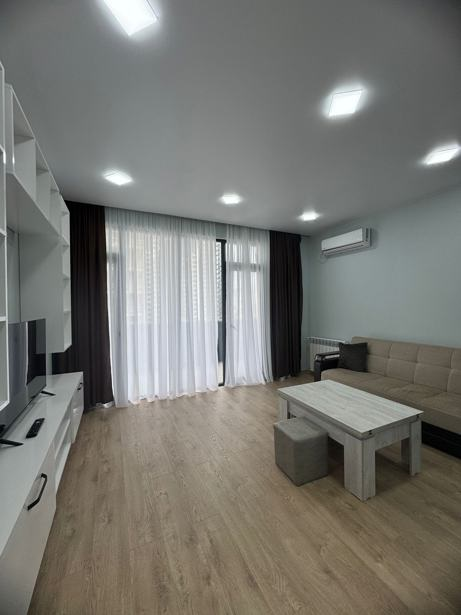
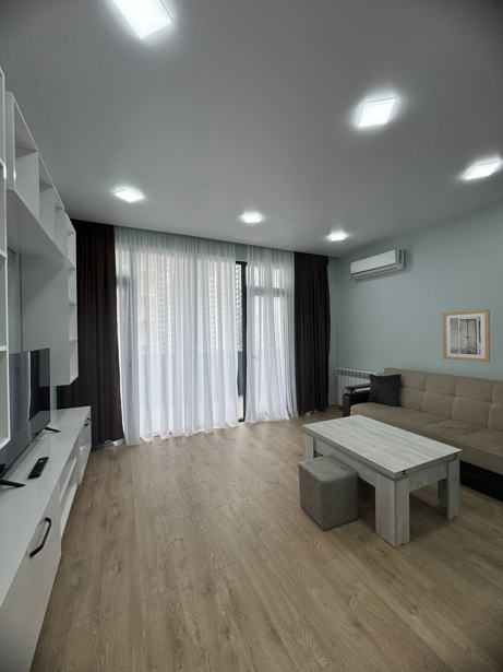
+ wall art [442,308,491,363]
